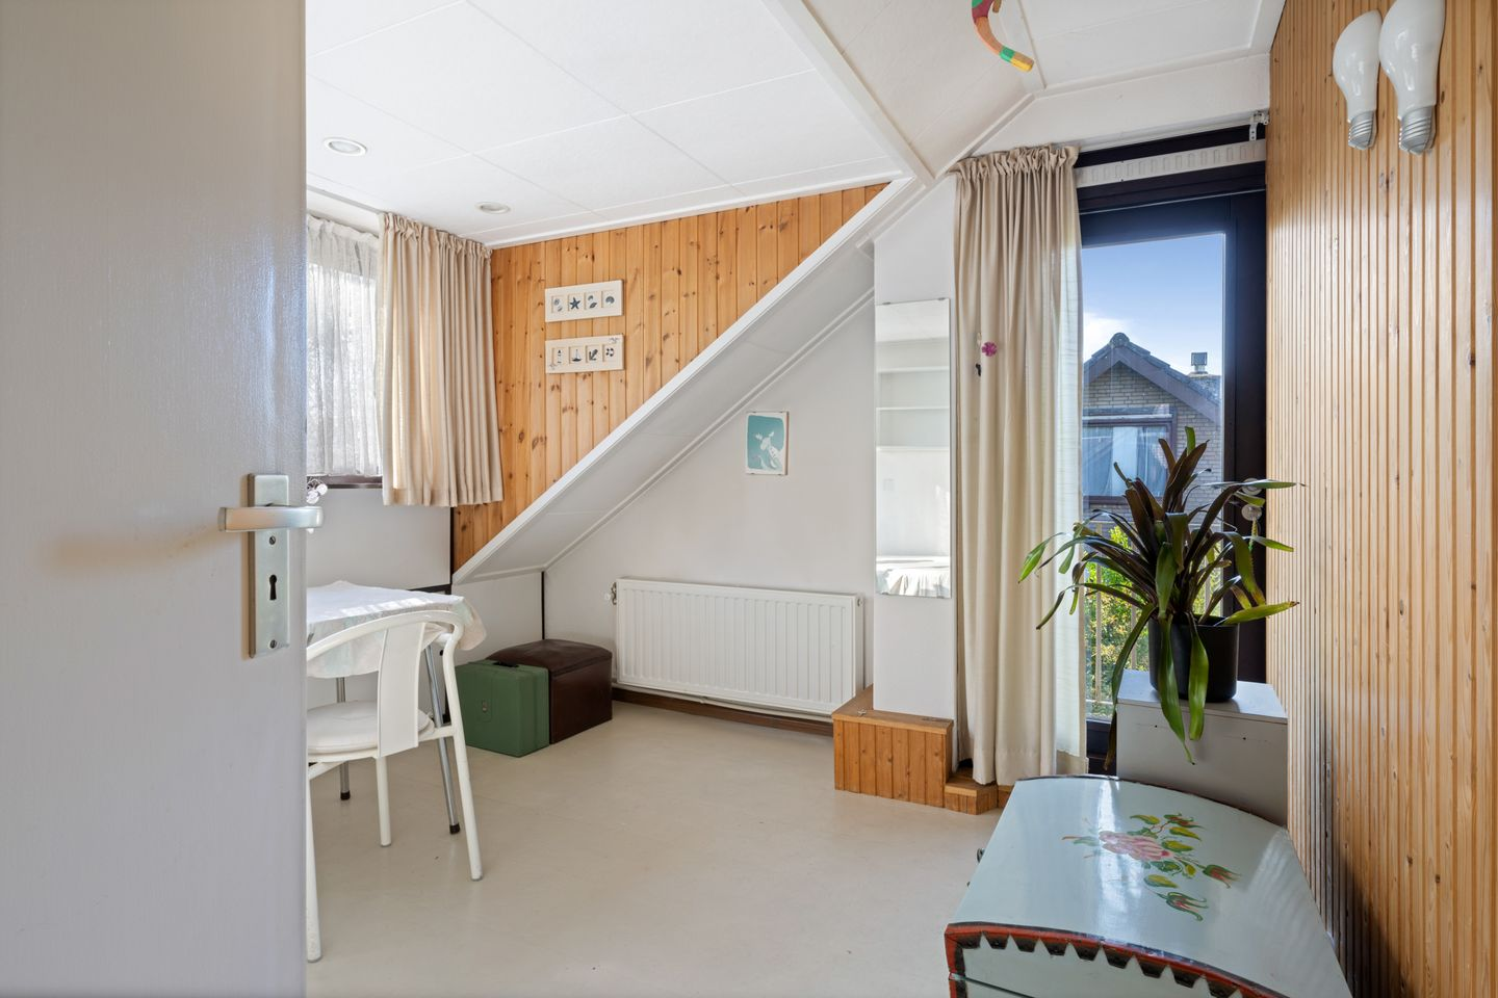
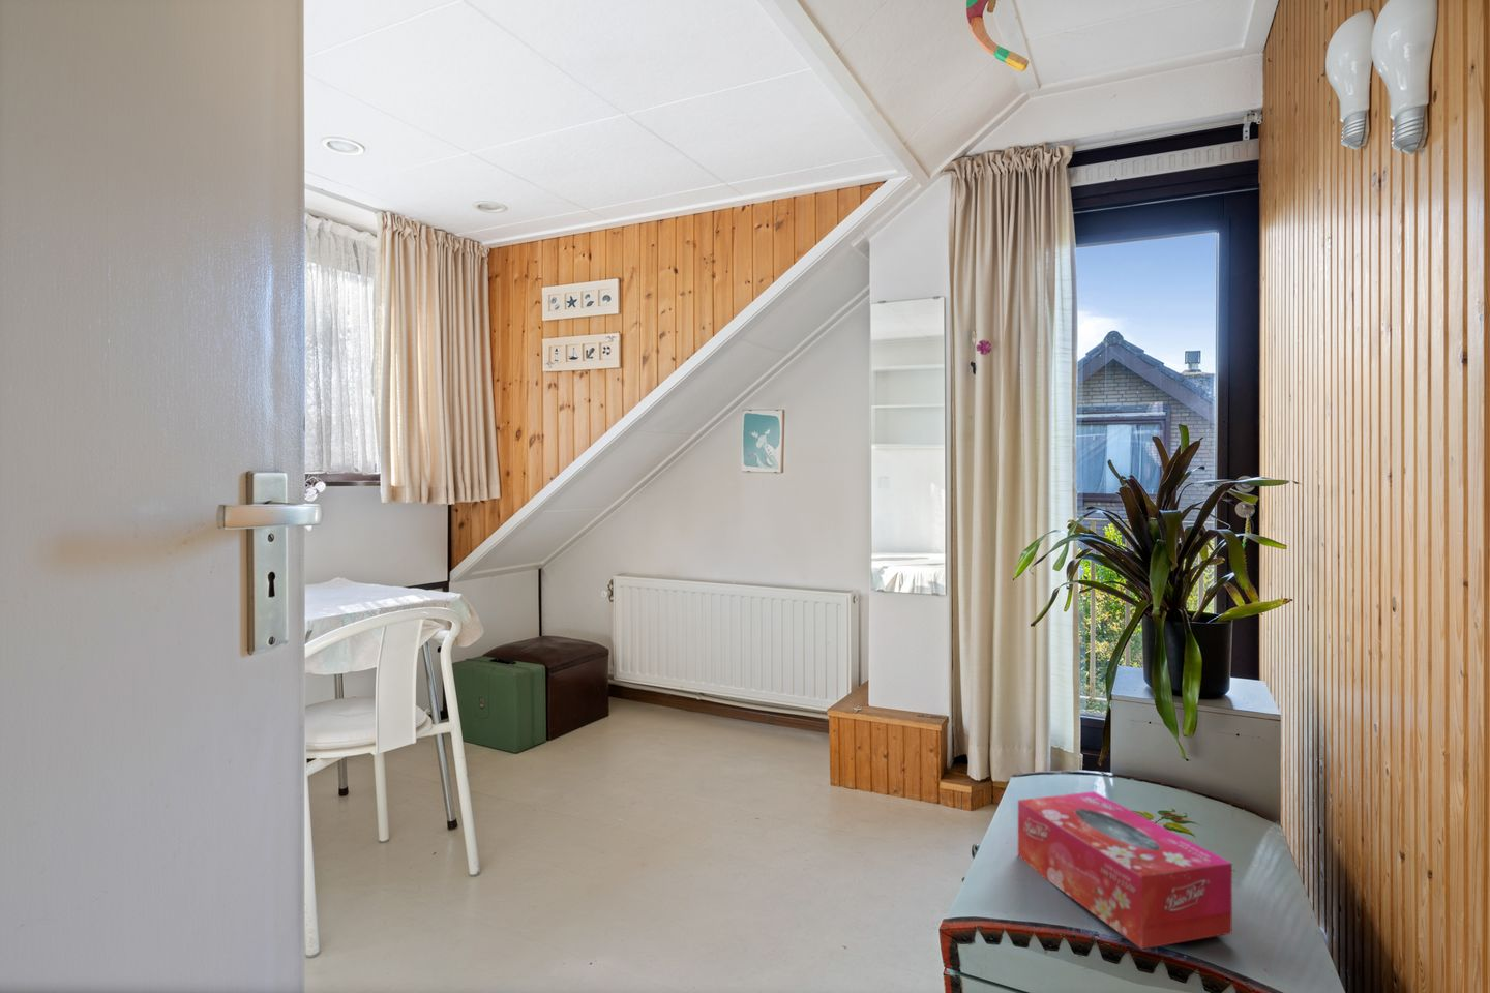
+ tissue box [1017,790,1234,951]
